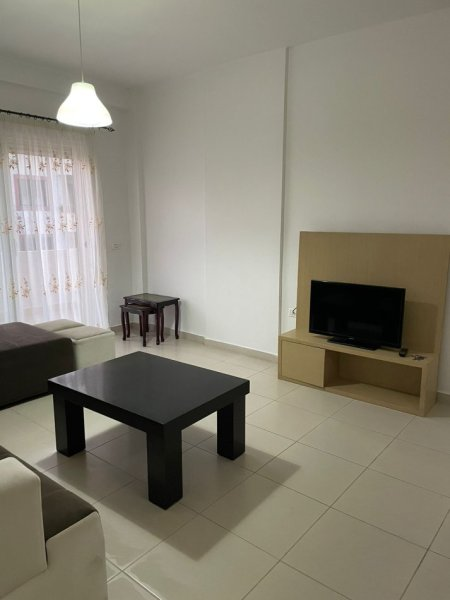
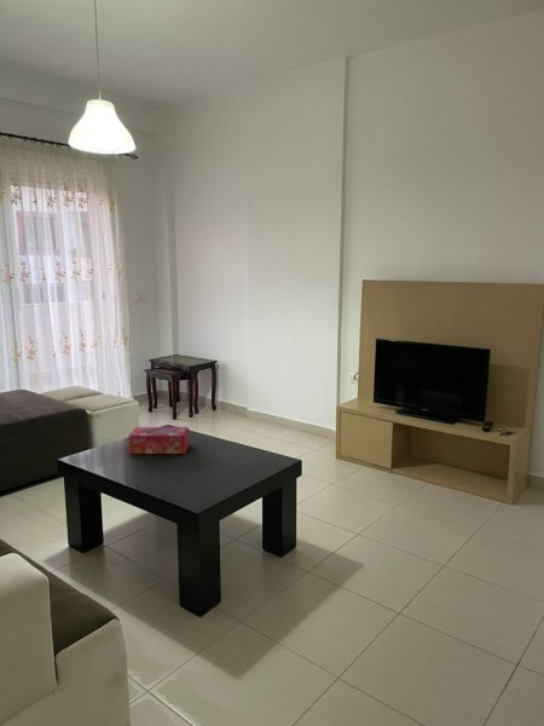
+ tissue box [128,426,190,455]
